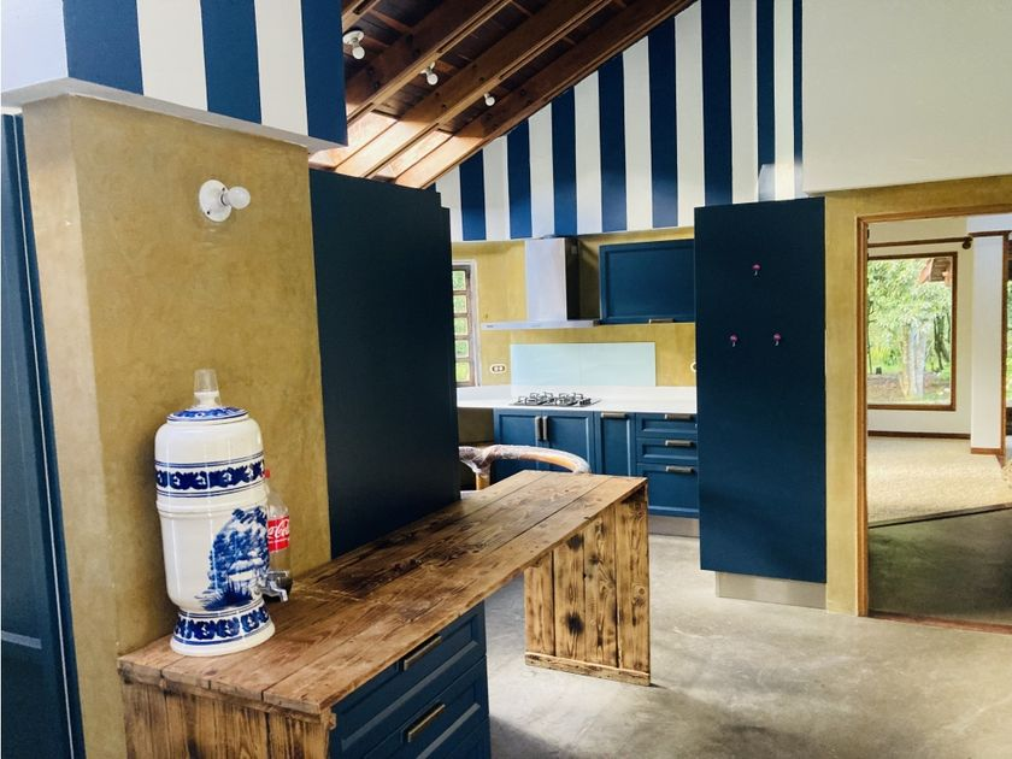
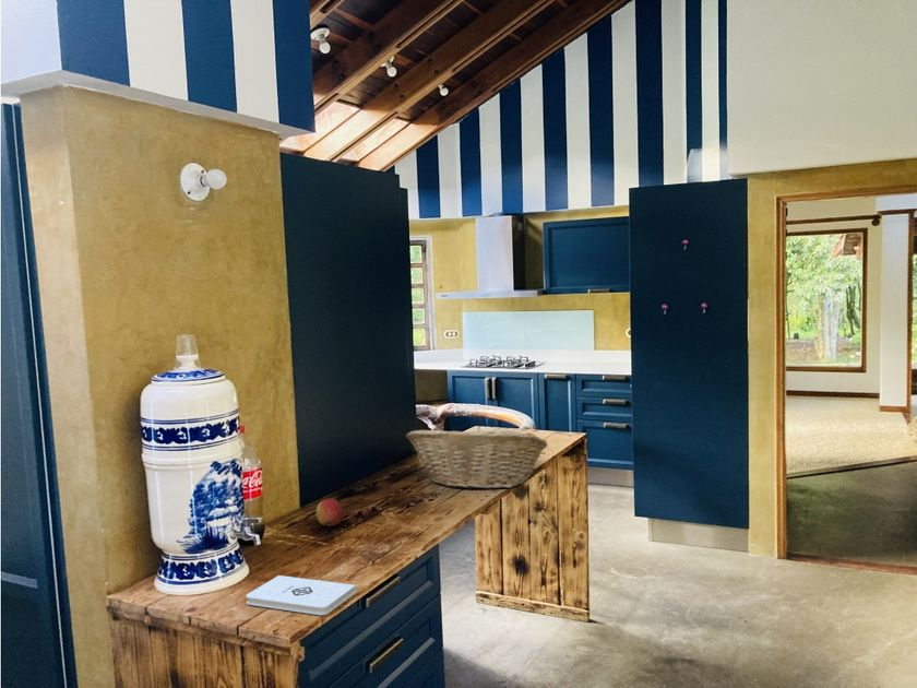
+ notepad [245,574,357,616]
+ fruit basket [405,425,549,490]
+ apple [315,498,344,527]
